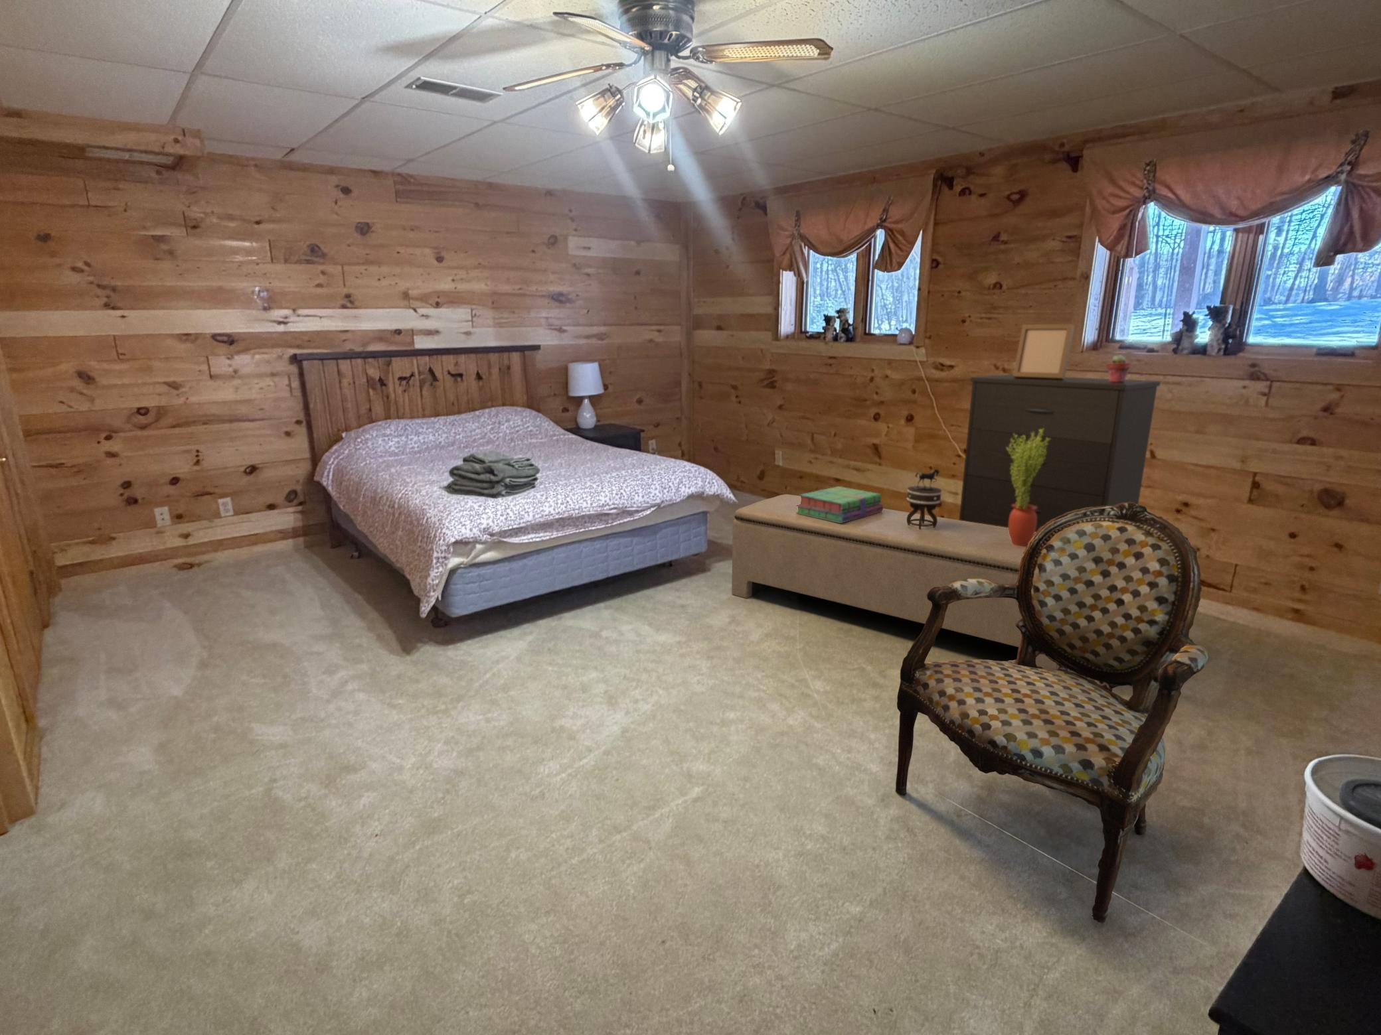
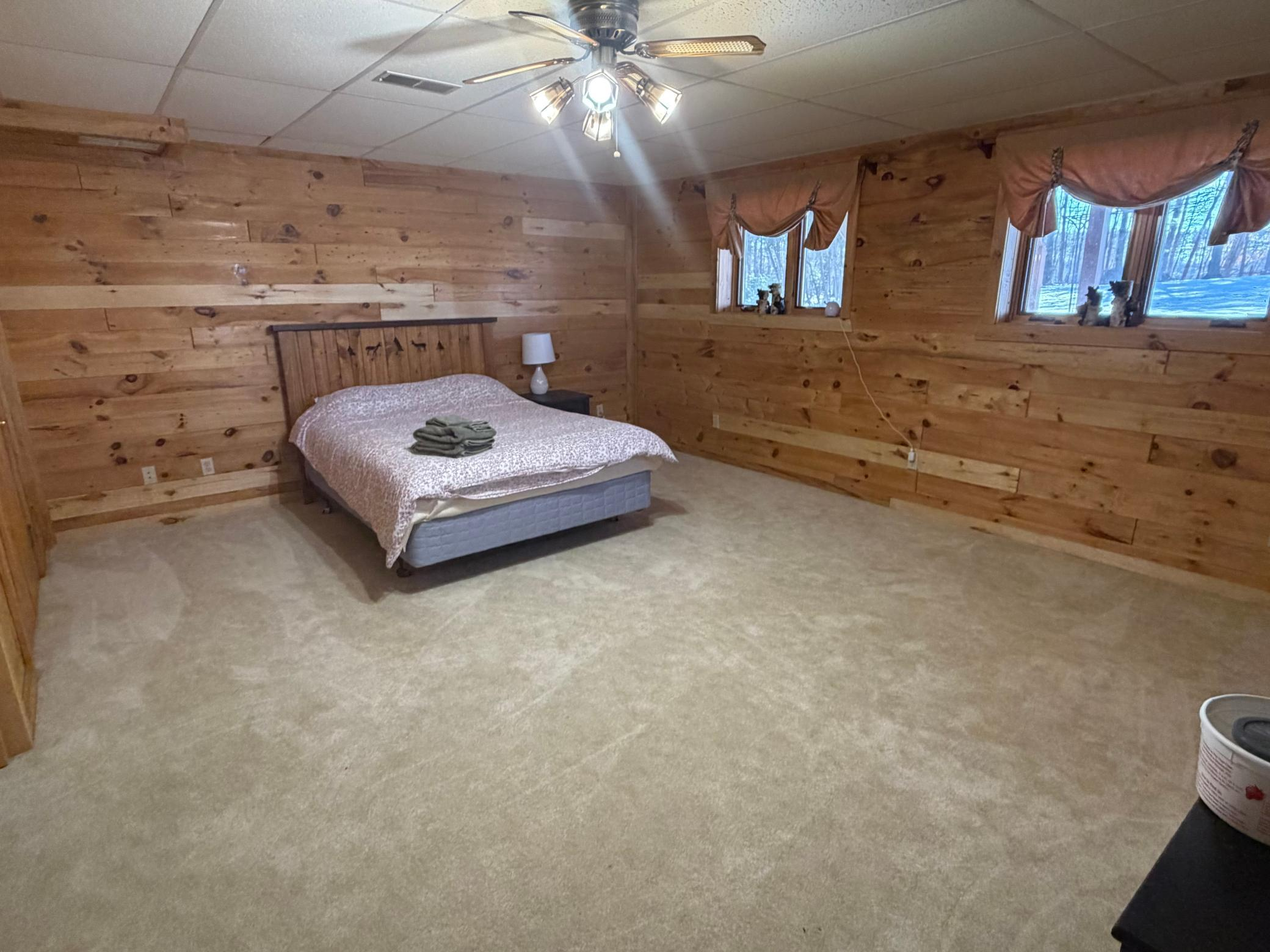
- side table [906,469,942,529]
- potted succulent [1106,353,1131,383]
- armchair [895,502,1209,924]
- bench [731,494,1059,670]
- stack of books [796,486,884,523]
- photo frame [1012,323,1075,381]
- dresser [959,374,1161,532]
- potted plant [1007,428,1050,546]
